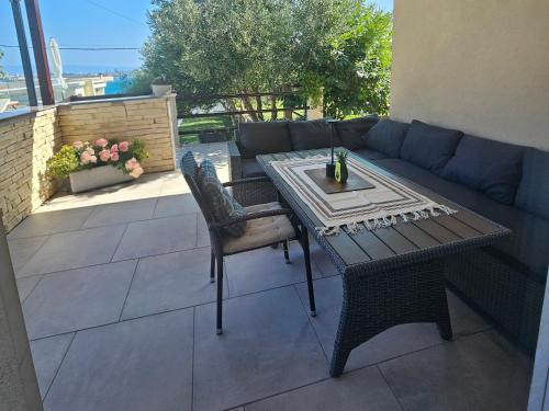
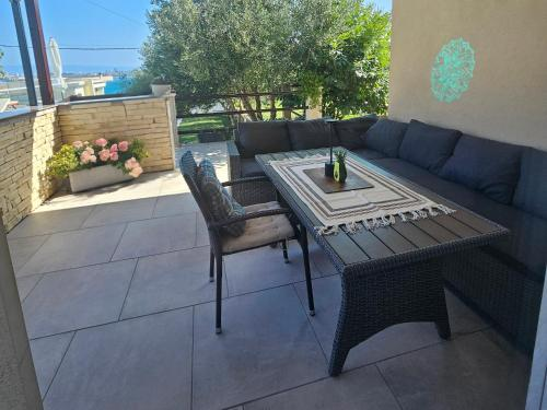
+ wall decoration [430,37,477,104]
